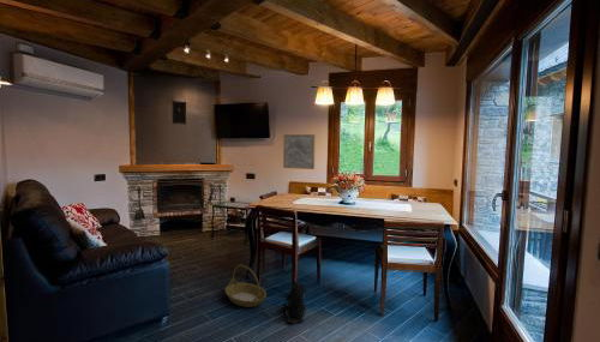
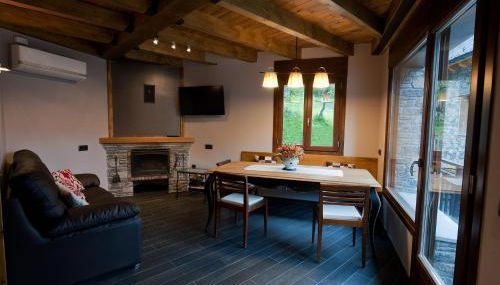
- basket [224,264,268,308]
- wall art [282,133,317,170]
- backpack [280,280,307,325]
